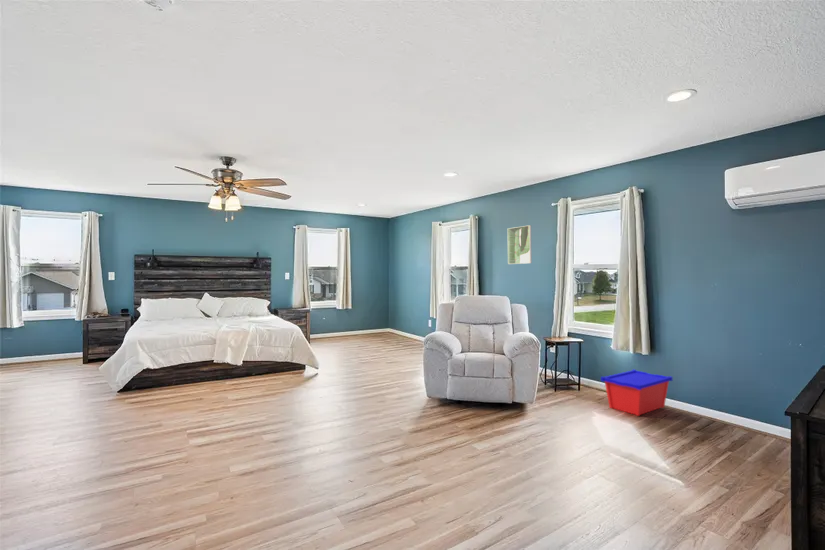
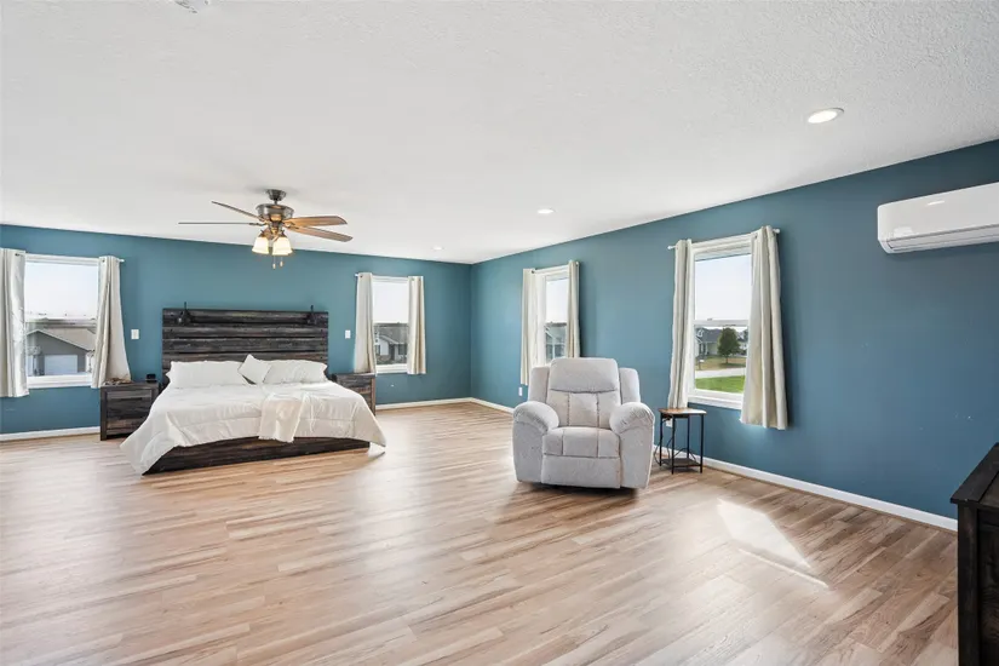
- storage bin [600,368,673,417]
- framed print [507,224,533,265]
